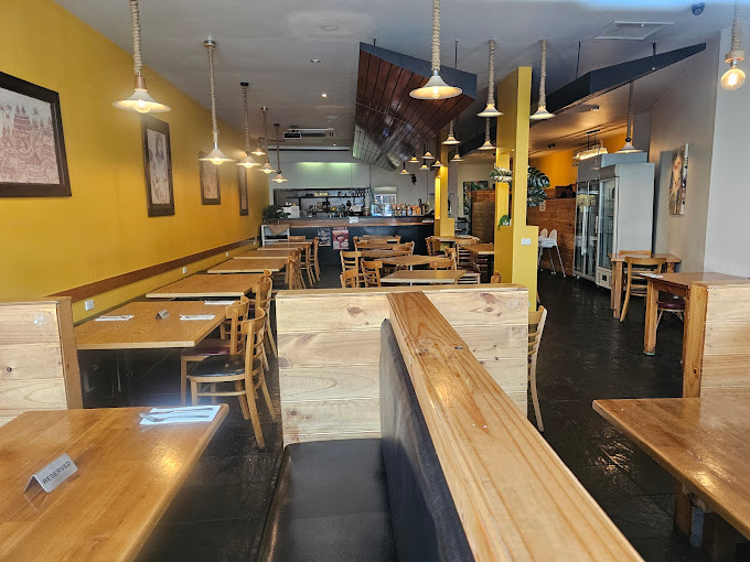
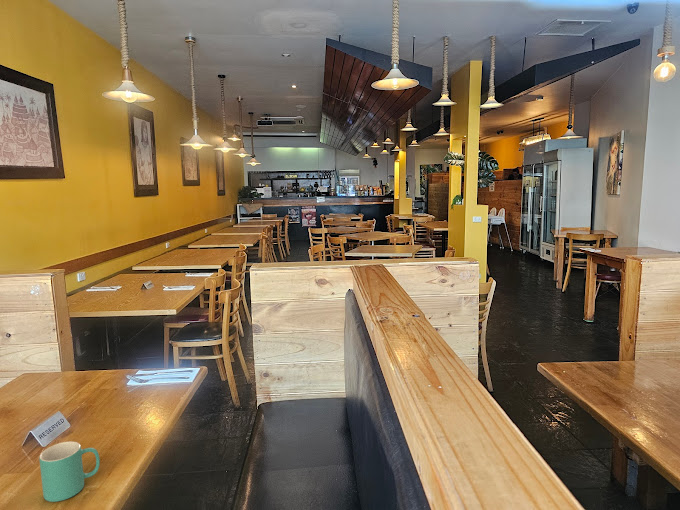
+ mug [38,441,101,503]
